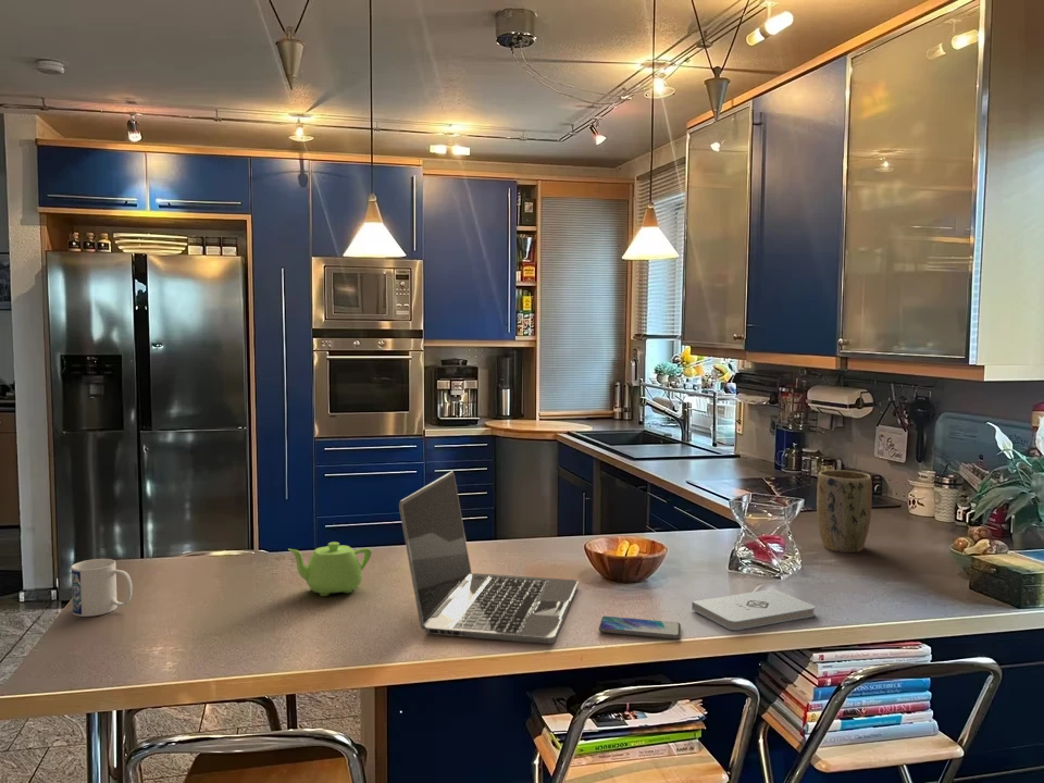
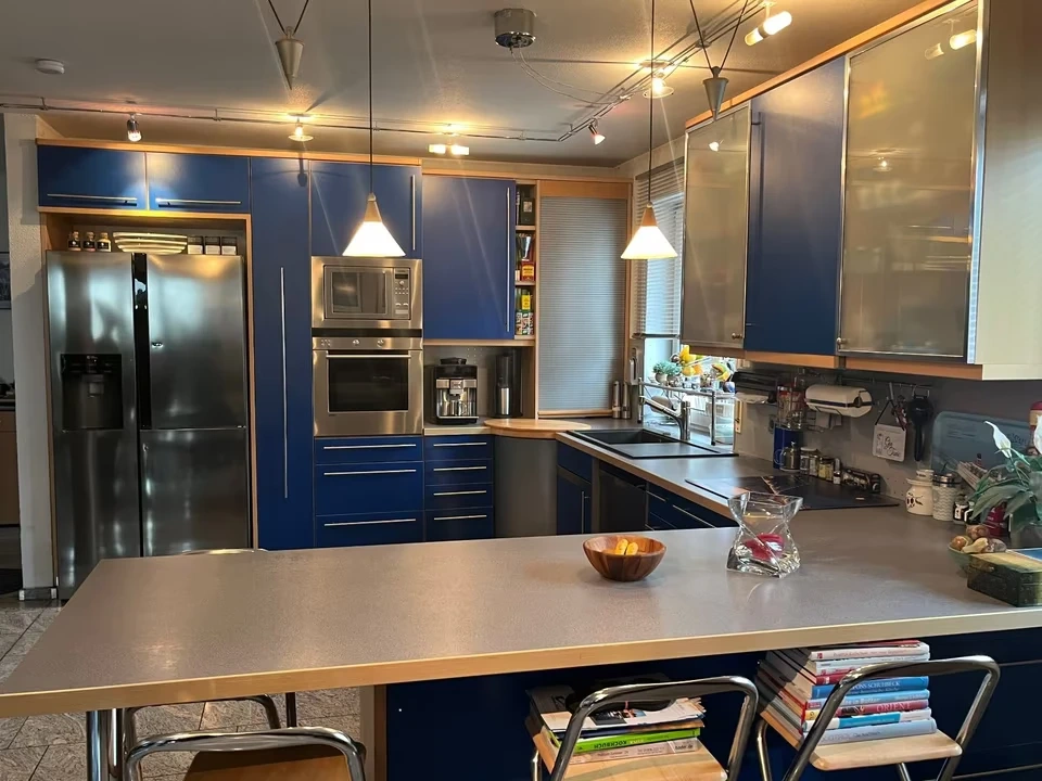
- notepad [691,588,816,631]
- laptop [398,470,580,645]
- smartphone [598,616,682,639]
- teapot [287,540,373,597]
- plant pot [816,469,873,554]
- mug [71,558,134,618]
